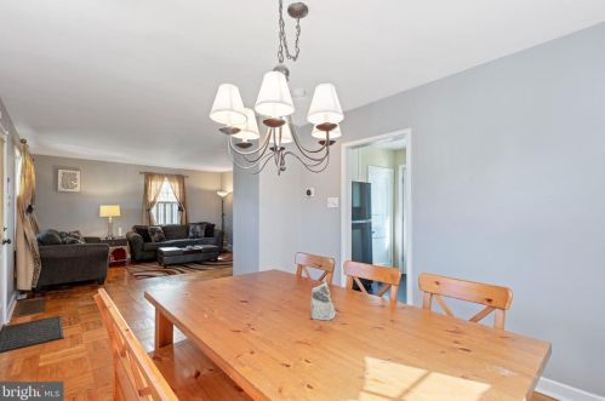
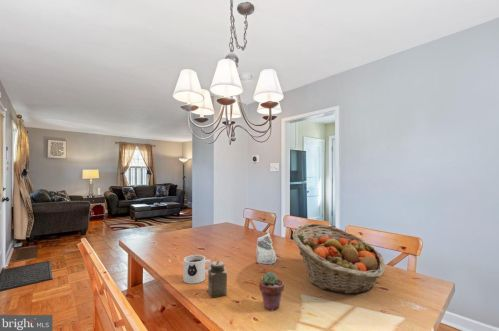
+ fruit basket [291,222,386,295]
+ salt shaker [207,260,228,299]
+ potted succulent [258,271,285,312]
+ mug [182,254,212,285]
